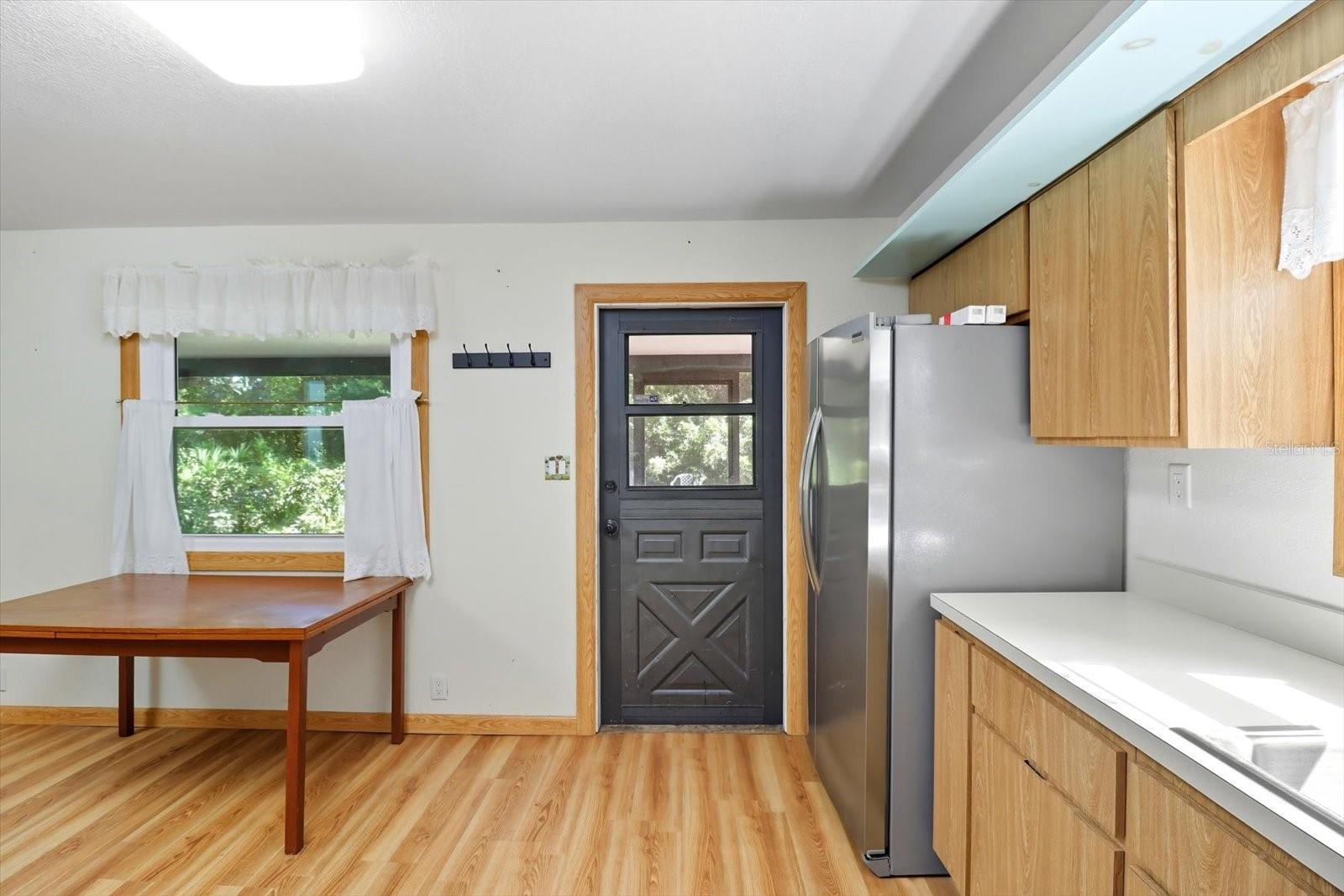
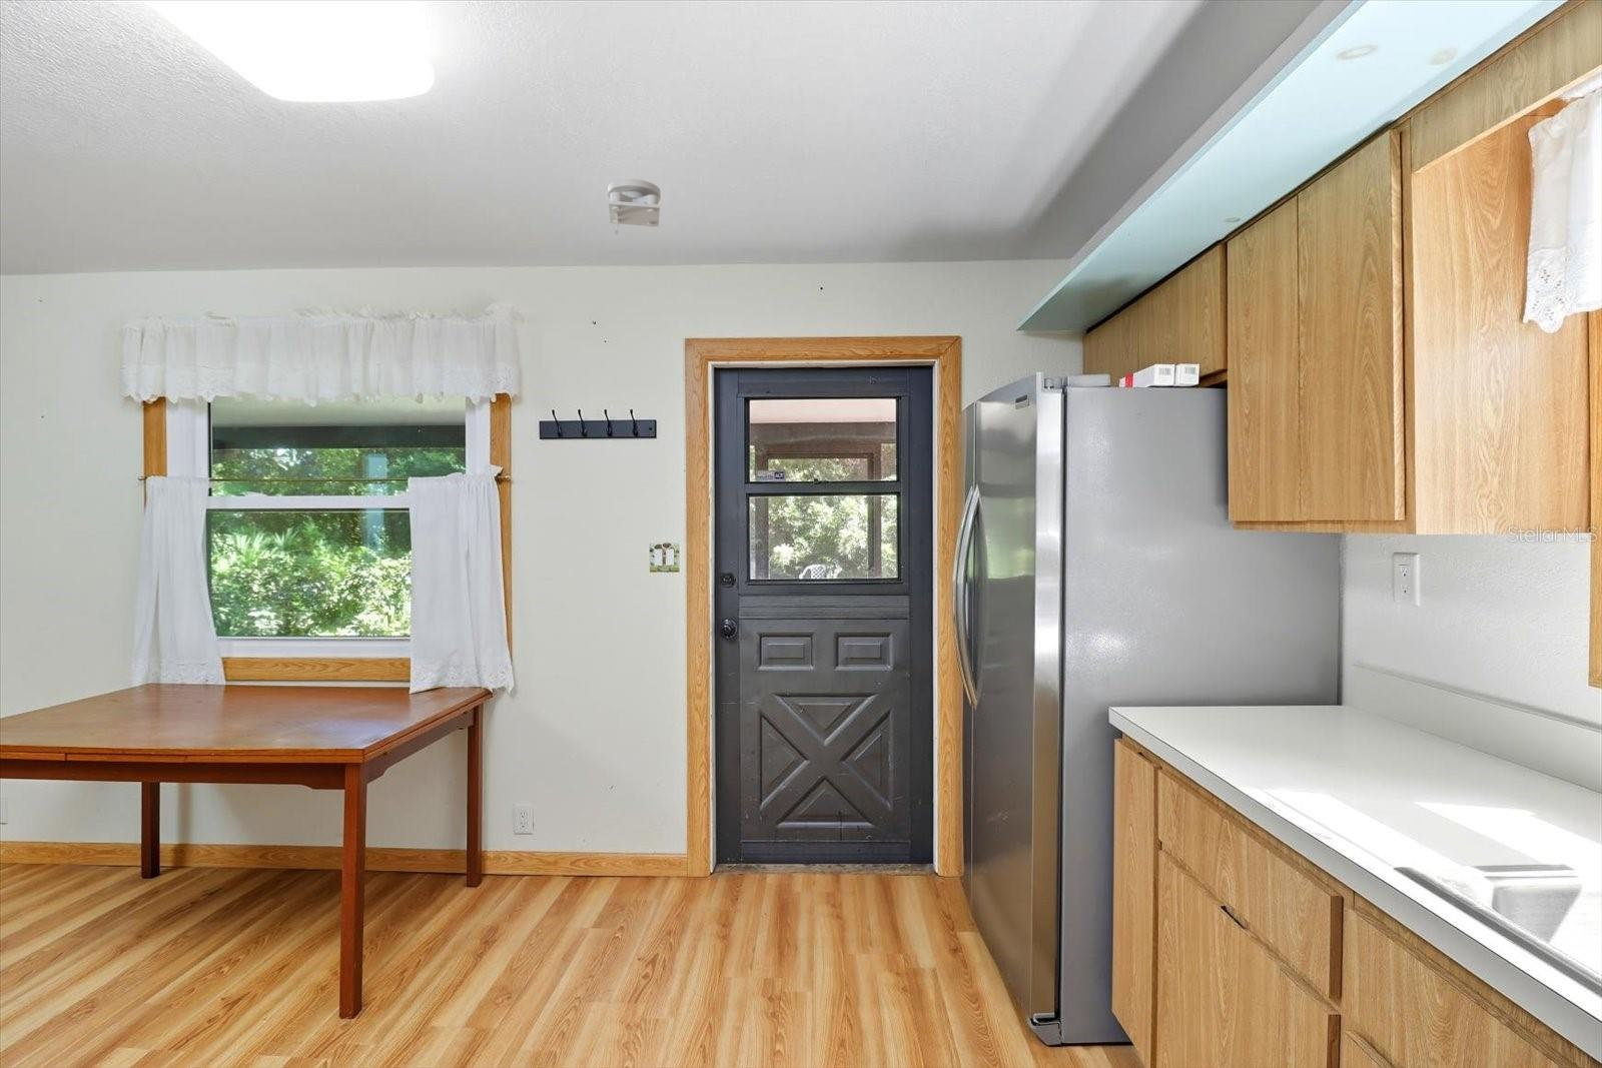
+ smoke detector [607,178,662,235]
